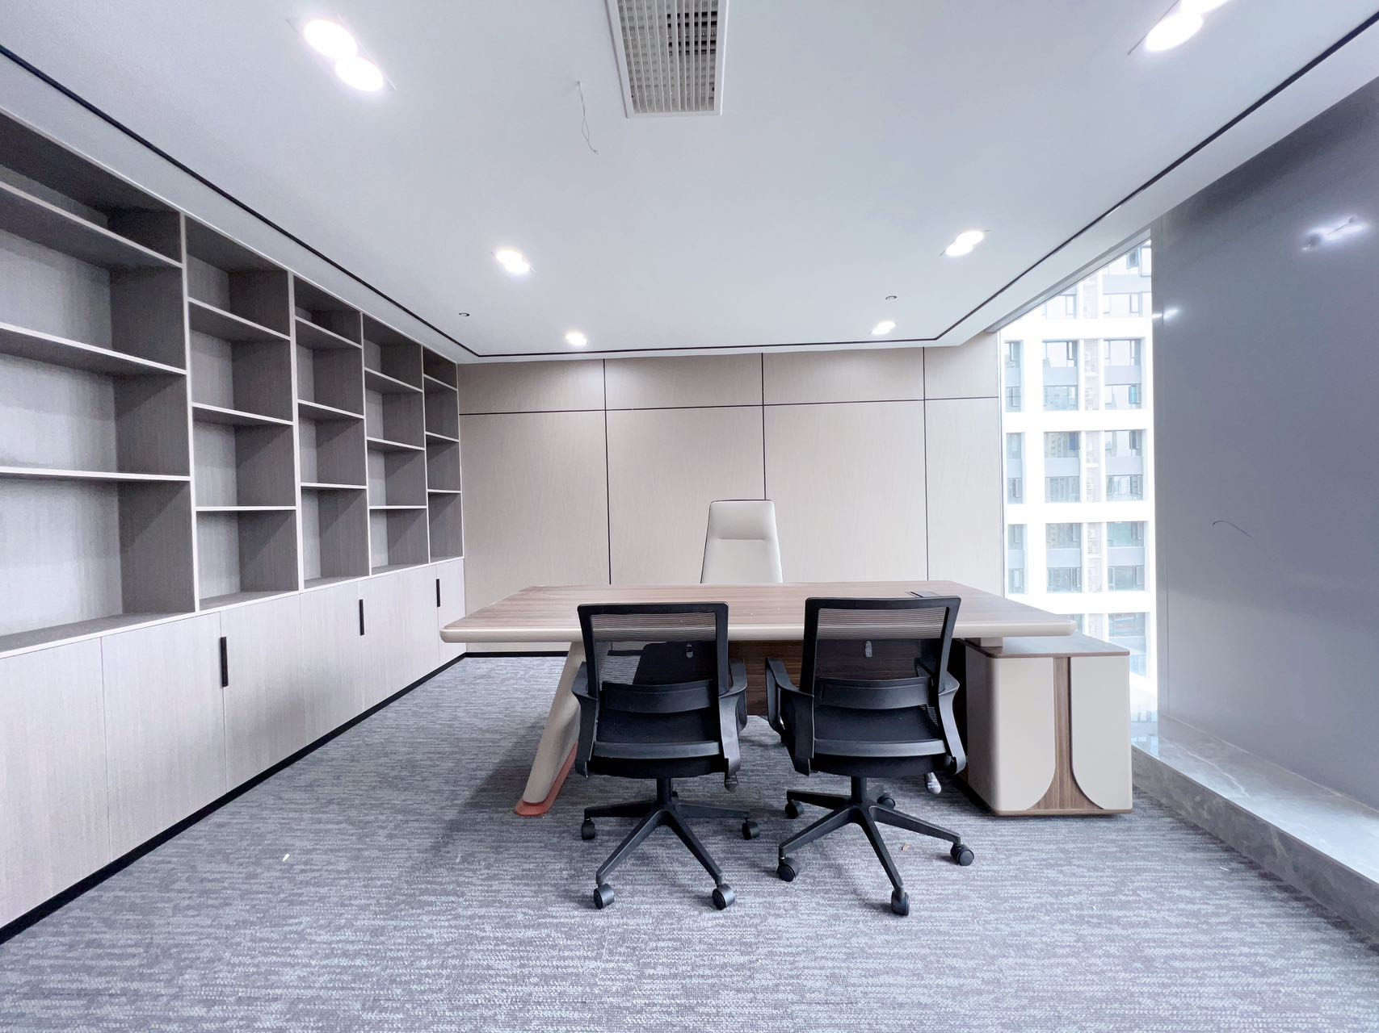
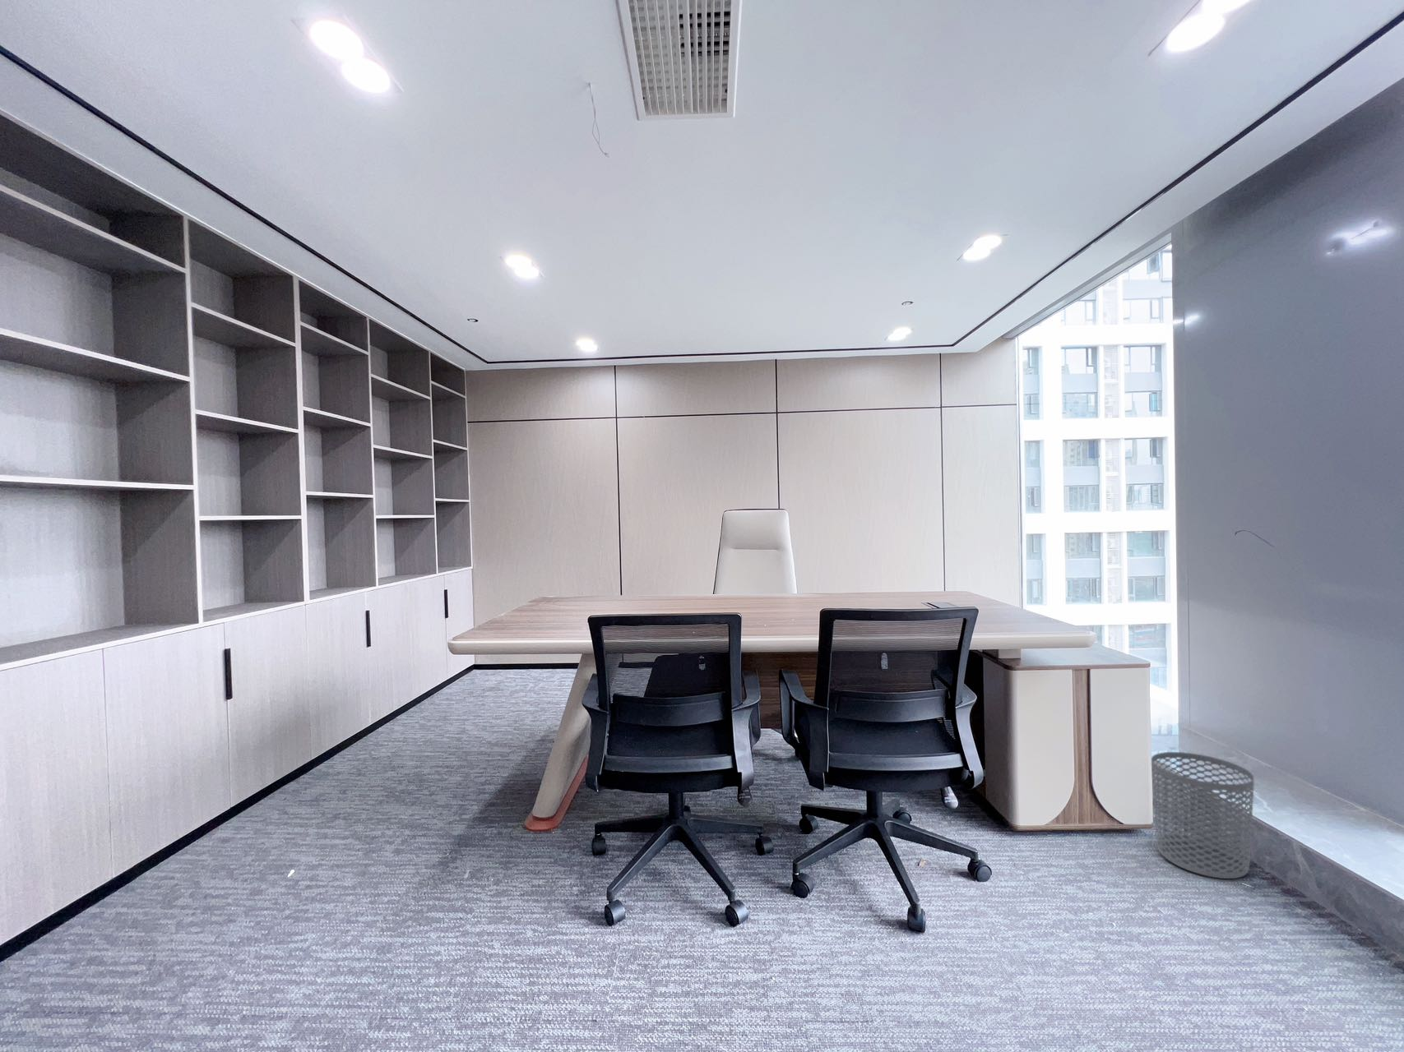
+ waste bin [1151,751,1255,880]
